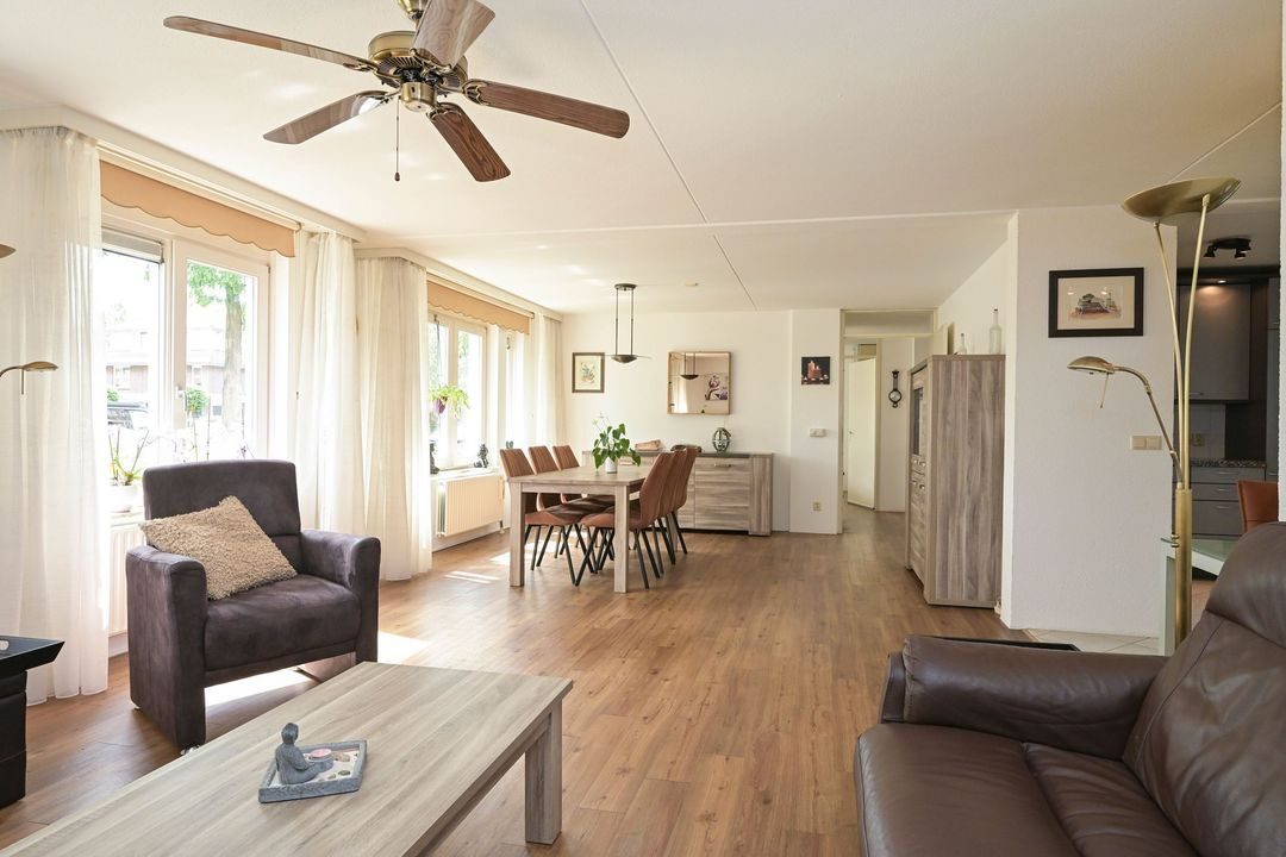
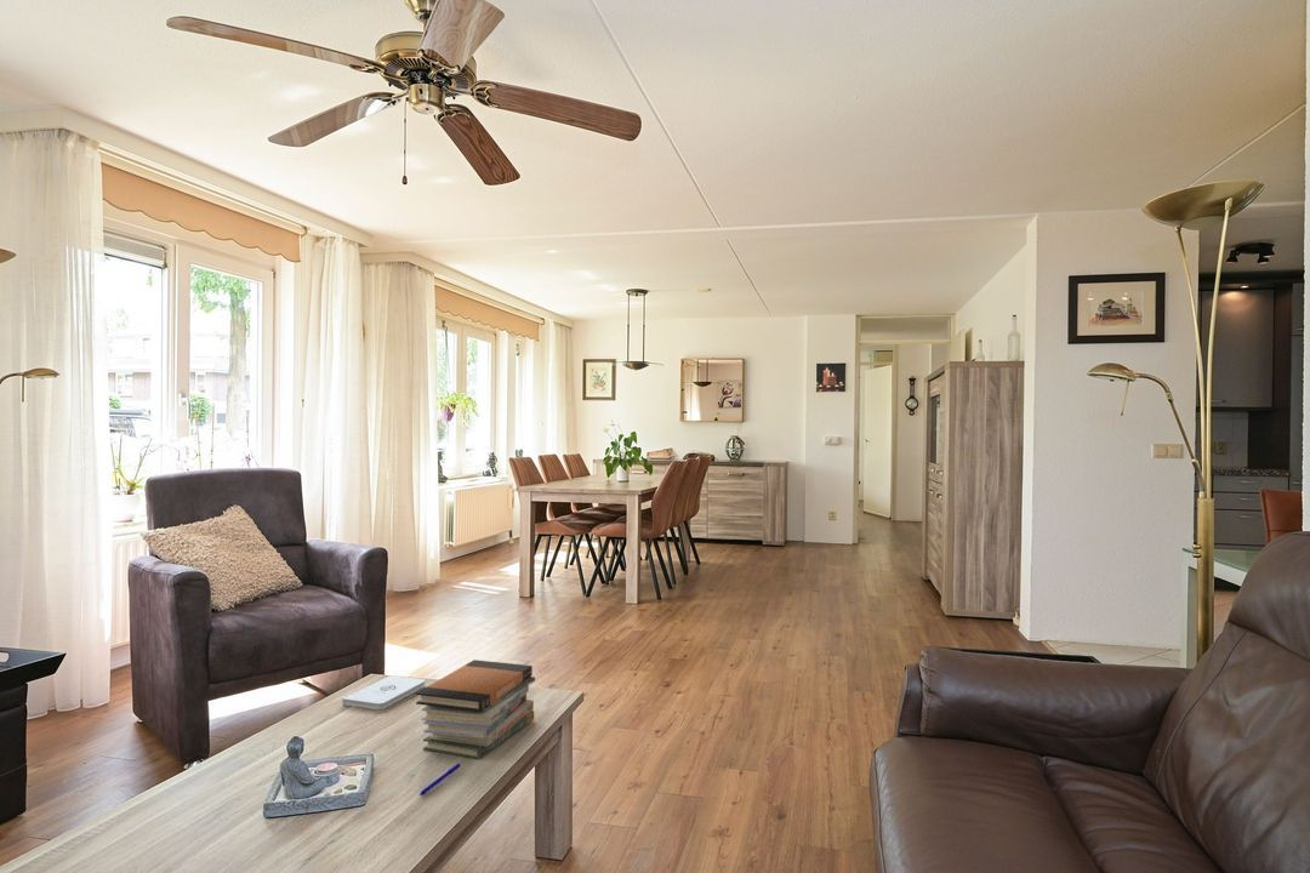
+ notepad [341,674,427,711]
+ pen [418,763,461,797]
+ book stack [415,658,536,760]
